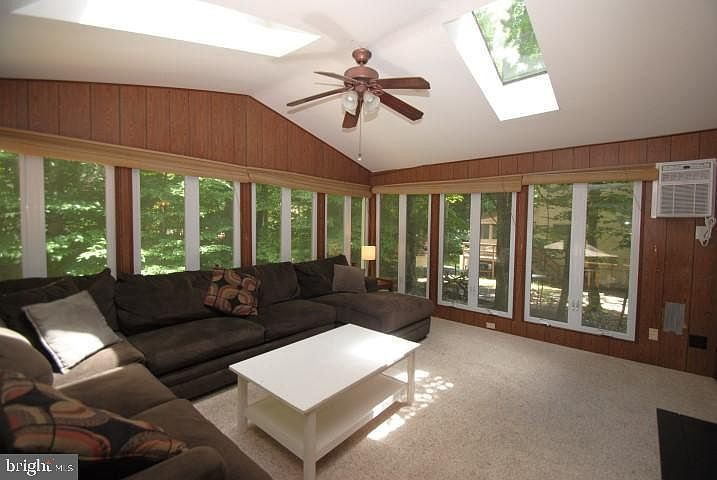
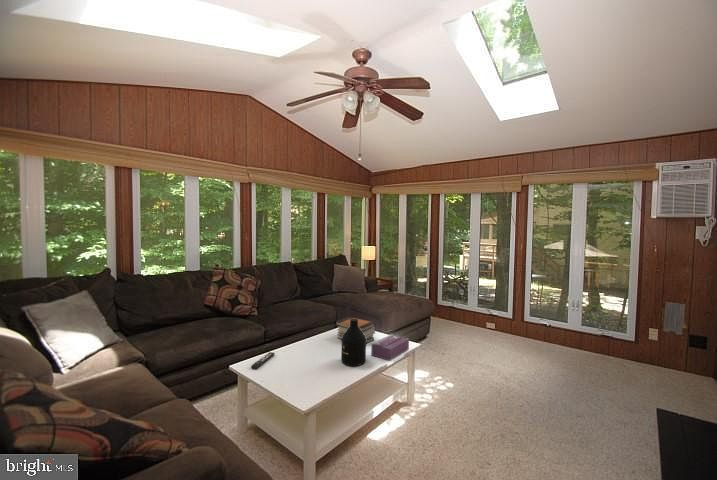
+ book stack [334,316,376,344]
+ bottle [340,318,367,367]
+ remote control [250,351,276,370]
+ tissue box [370,333,410,362]
